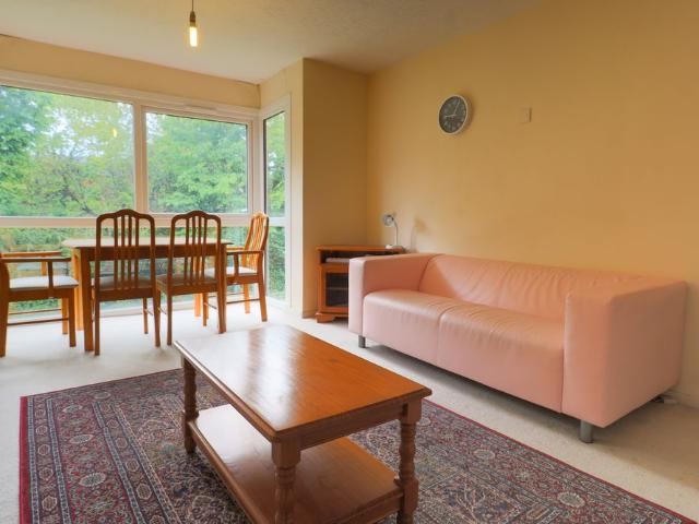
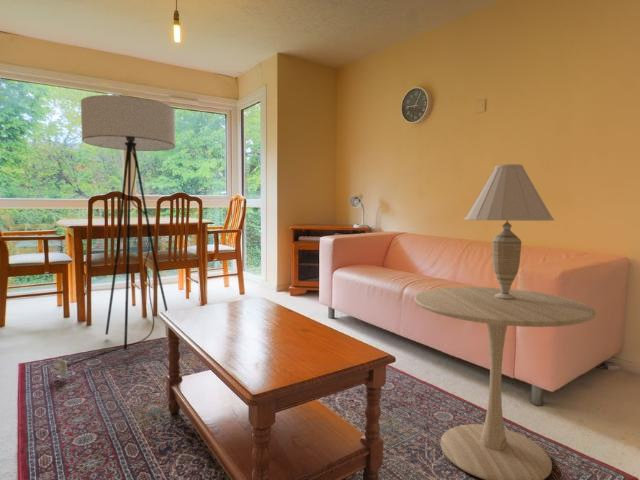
+ table lamp [463,163,555,300]
+ side table [413,286,597,480]
+ floor lamp [48,94,176,378]
